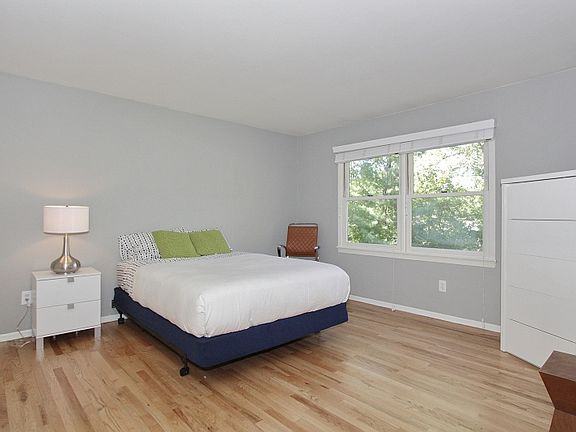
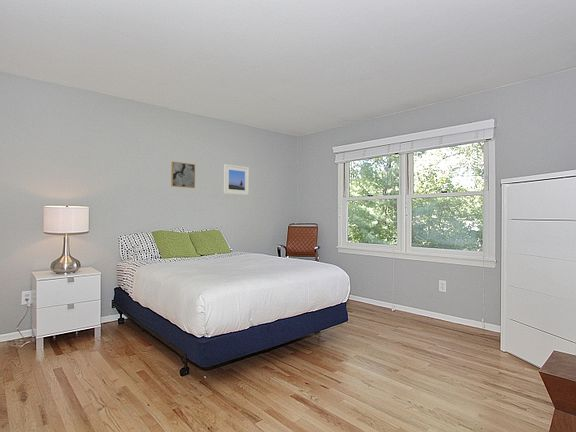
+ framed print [223,163,250,196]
+ wall art [170,161,196,189]
